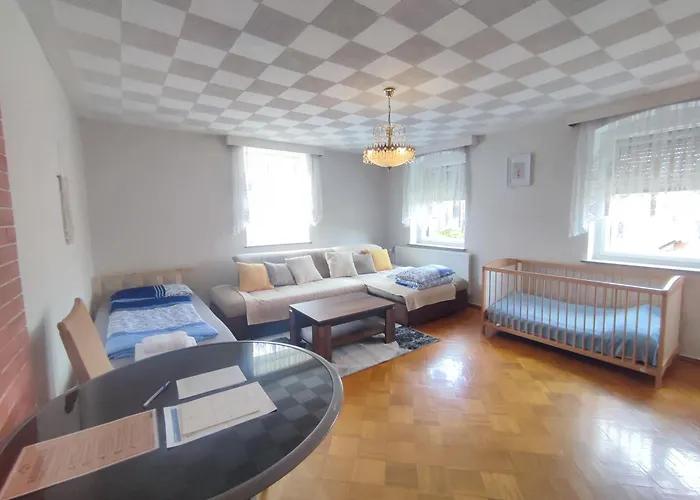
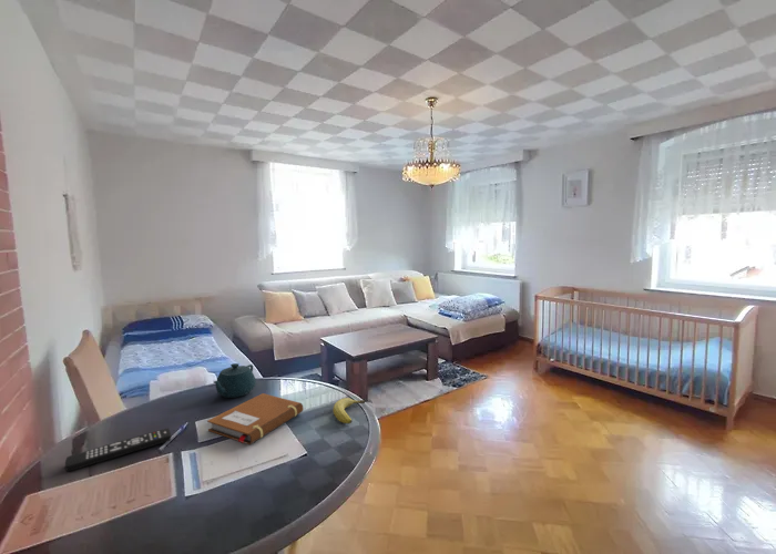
+ teapot [212,362,257,399]
+ notebook [206,392,304,445]
+ remote control [64,427,172,473]
+ fruit [333,397,367,424]
